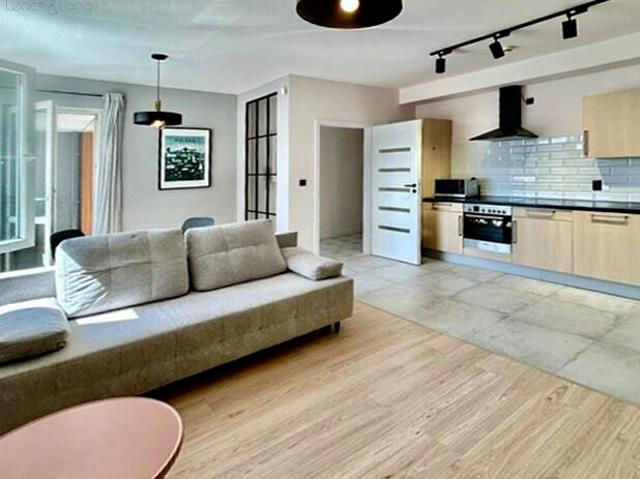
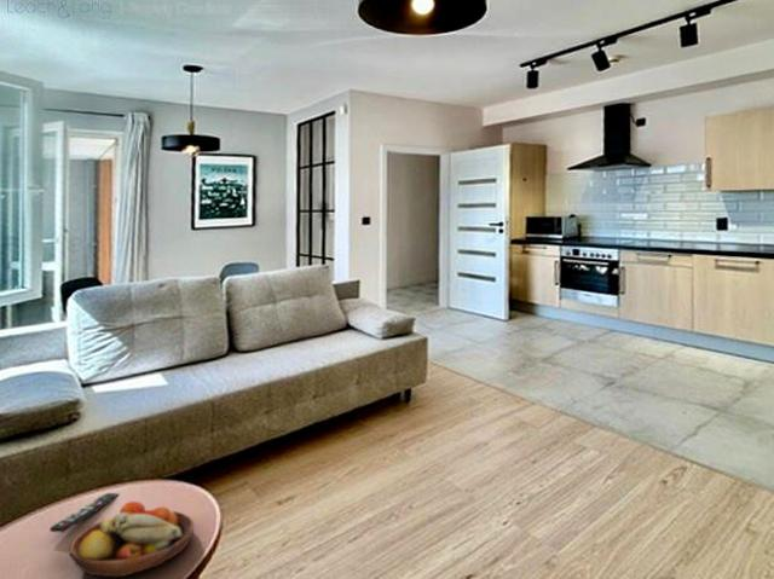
+ fruit bowl [68,500,195,578]
+ remote control [48,492,121,534]
